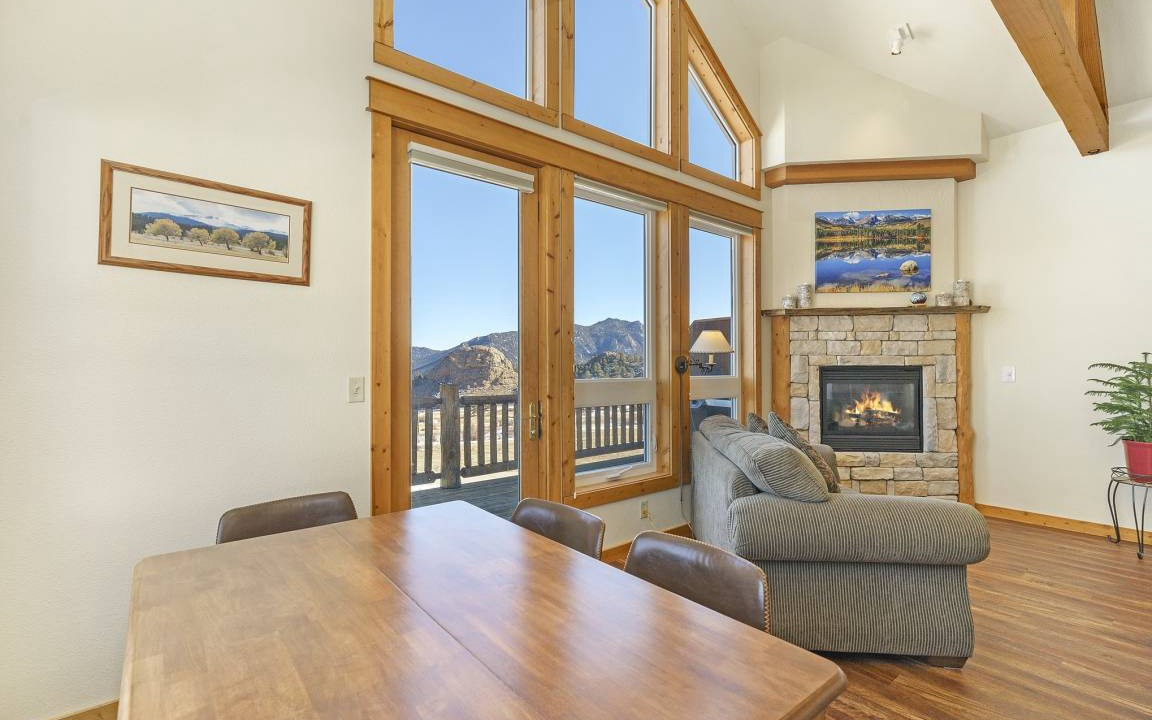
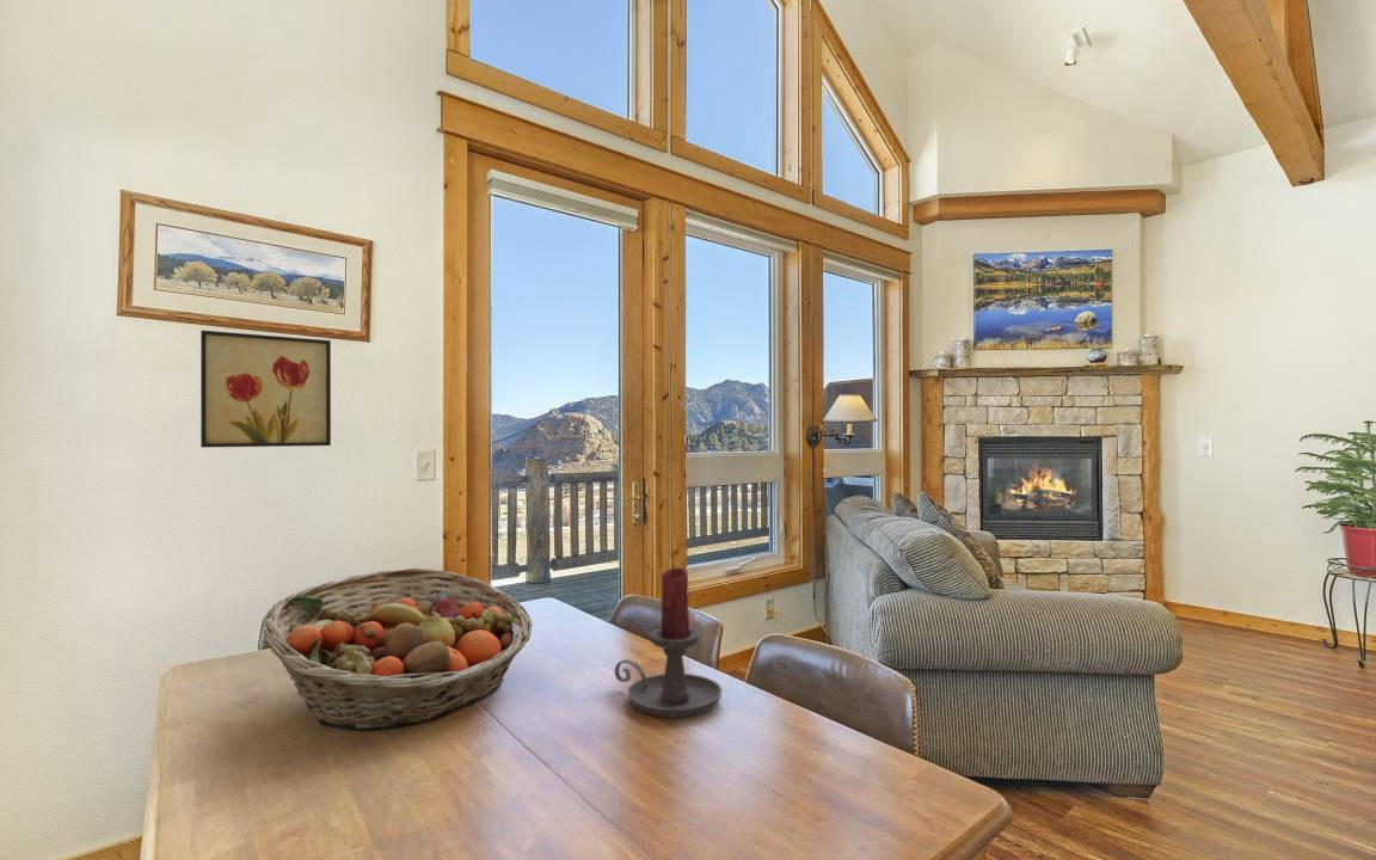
+ wall art [199,330,332,449]
+ fruit basket [262,567,533,732]
+ candle holder [613,566,724,719]
